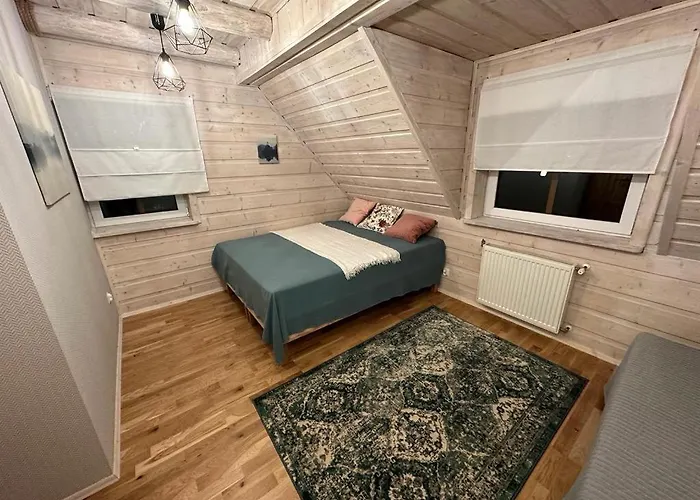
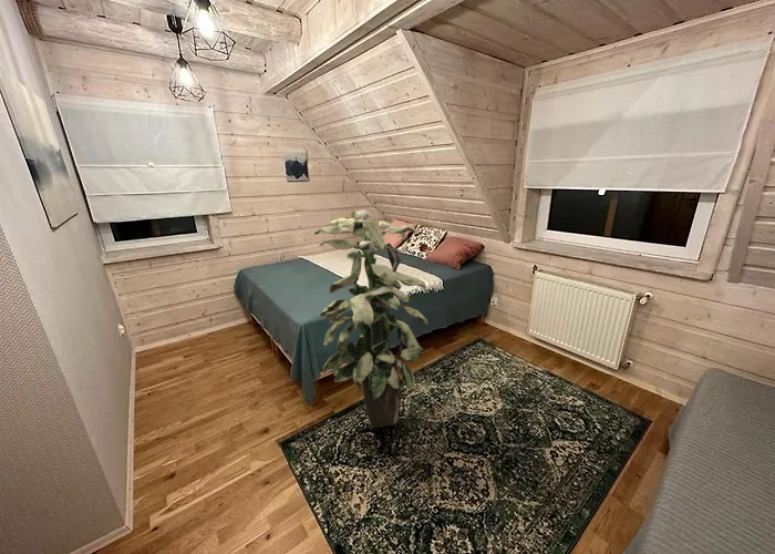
+ indoor plant [313,208,428,429]
